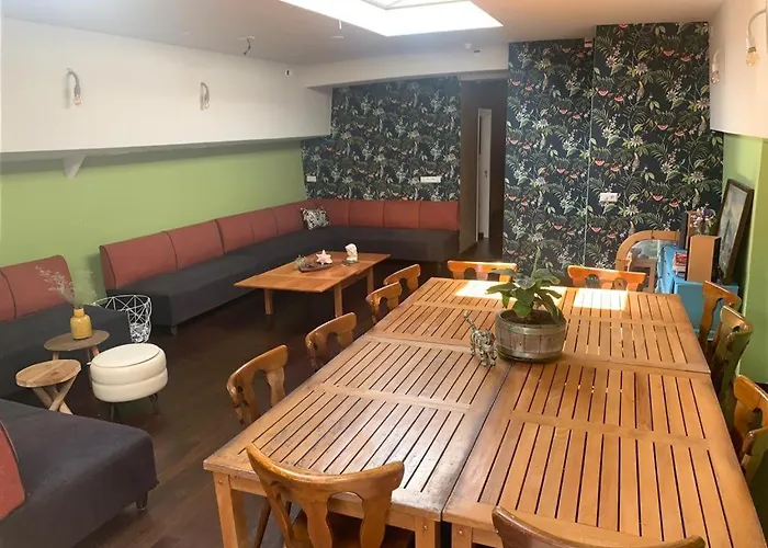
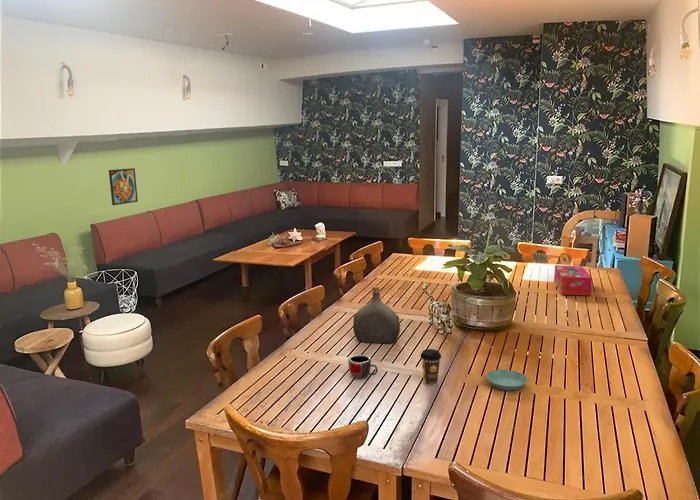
+ saucer [485,369,529,391]
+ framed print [108,167,139,206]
+ coffee cup [419,348,442,386]
+ water jug [352,285,401,345]
+ mug [347,354,379,380]
+ tissue box [553,264,593,297]
